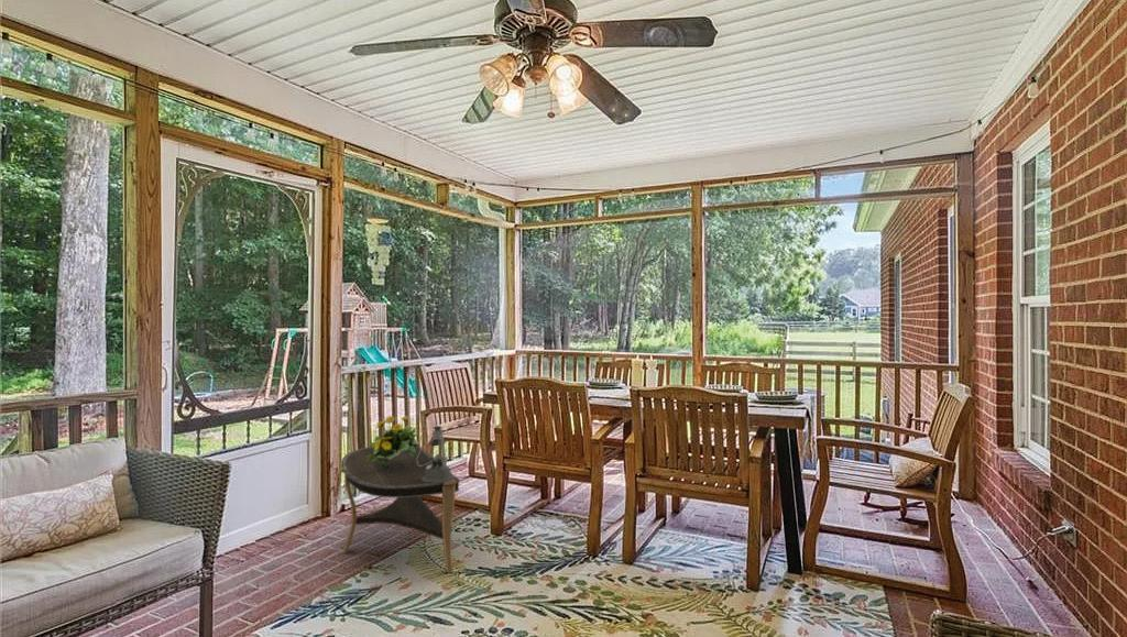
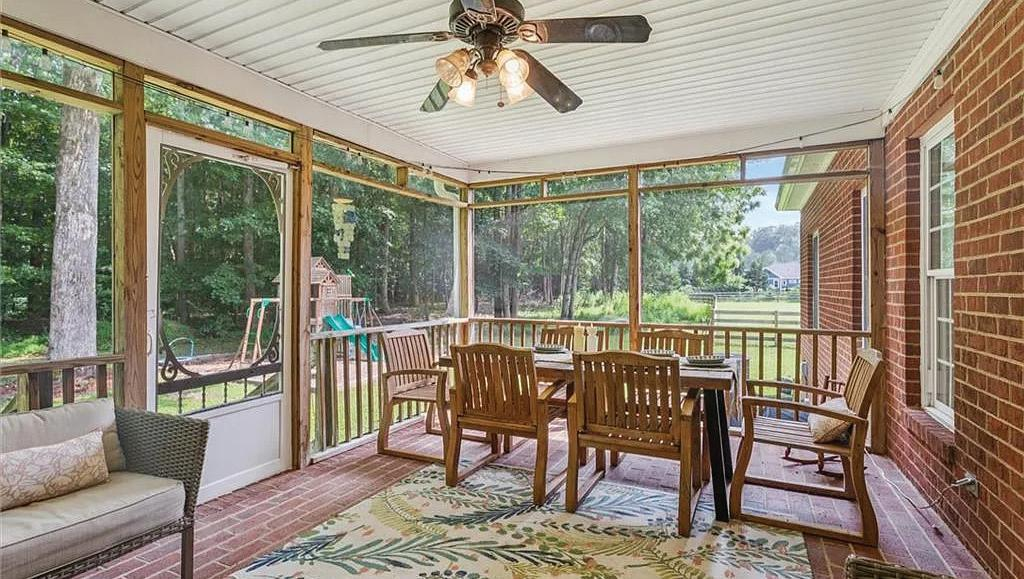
- coffee table [338,446,461,574]
- flowering plant [366,415,422,470]
- lantern [417,421,455,483]
